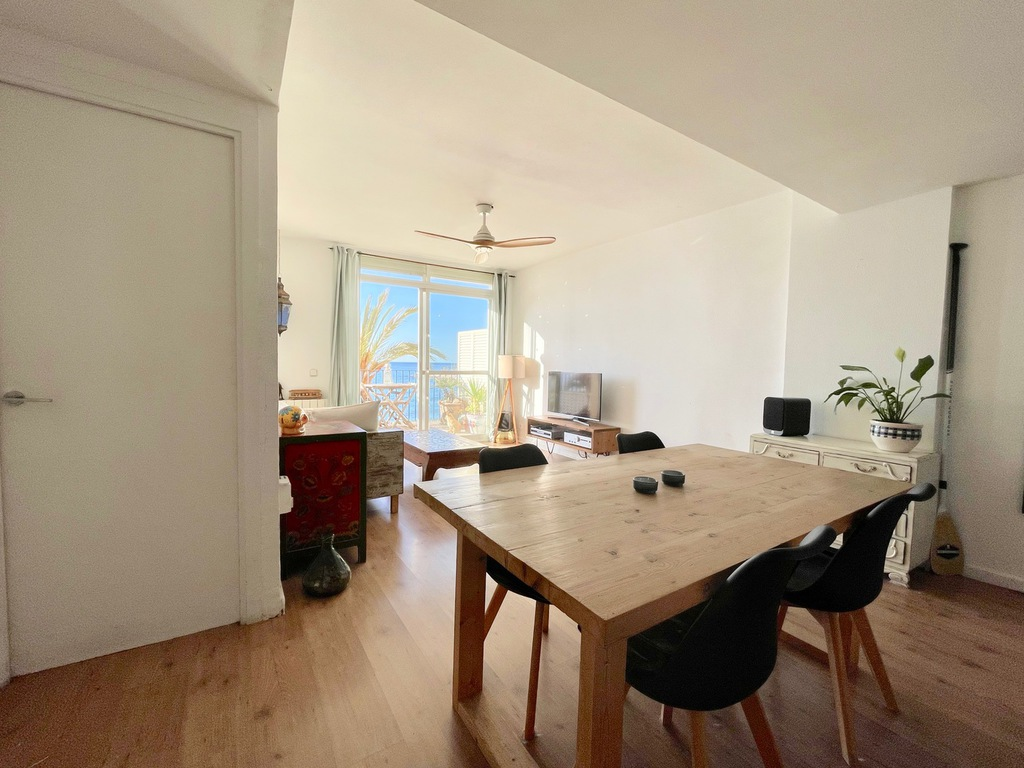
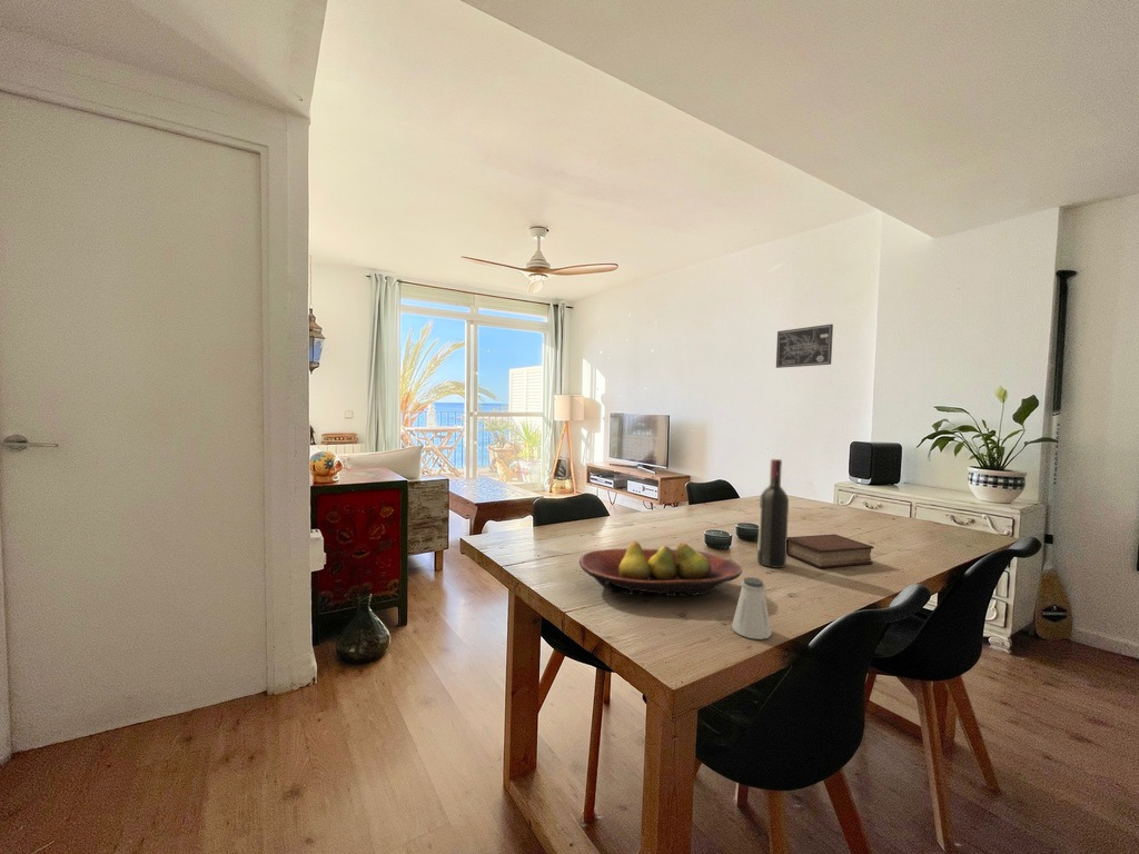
+ wall art [775,322,834,369]
+ fruit bowl [578,540,743,597]
+ wine bottle [756,458,790,569]
+ book [786,533,874,569]
+ saltshaker [731,576,773,640]
